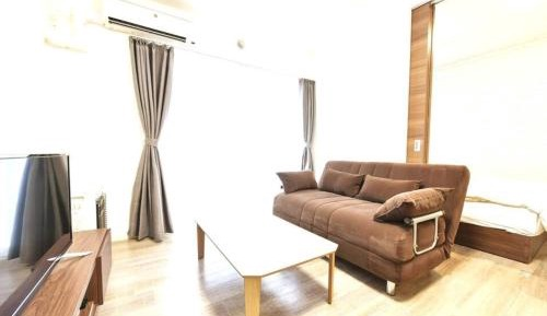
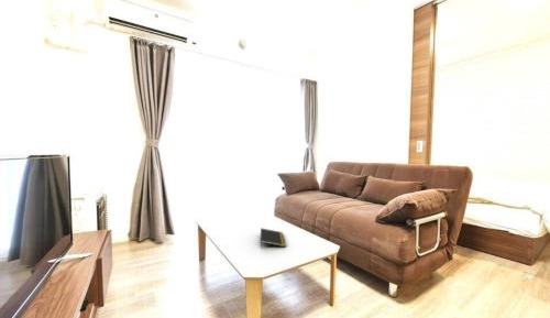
+ notepad [260,227,287,249]
